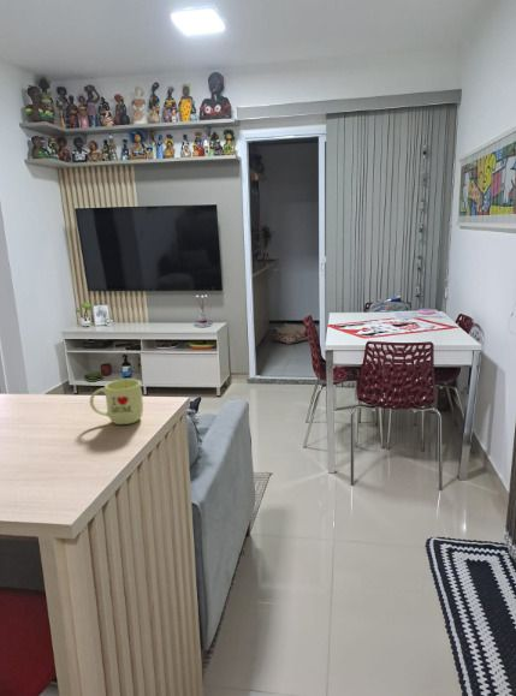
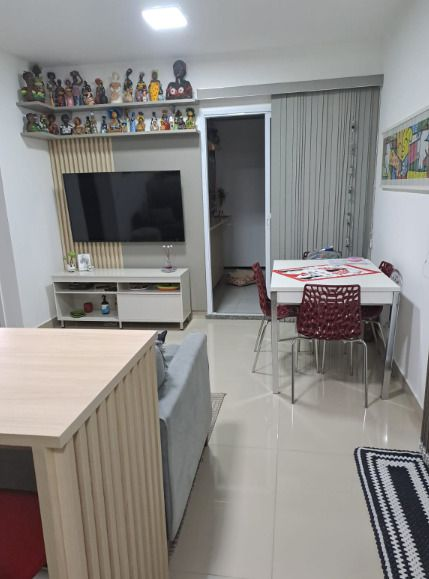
- mug [89,377,144,426]
